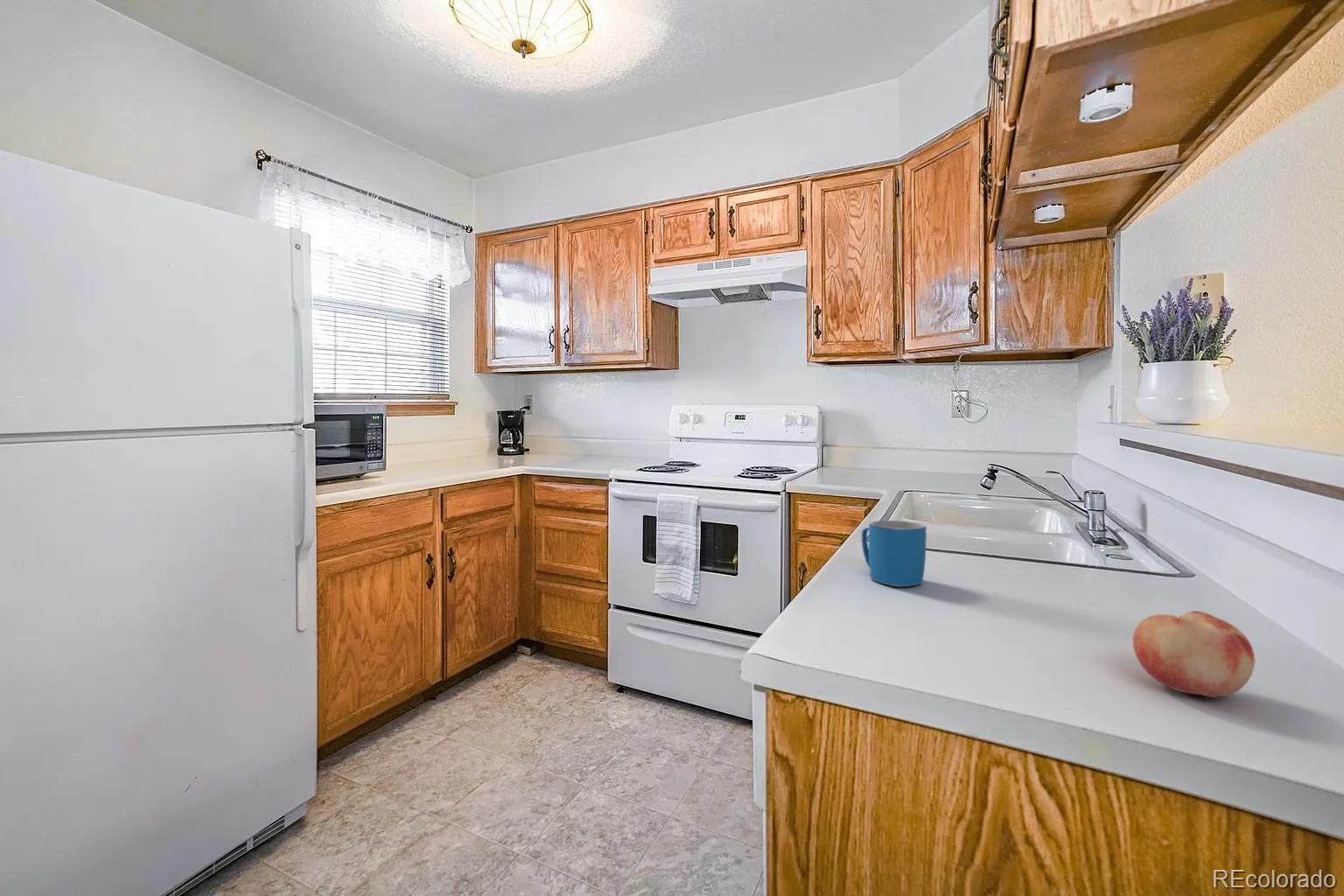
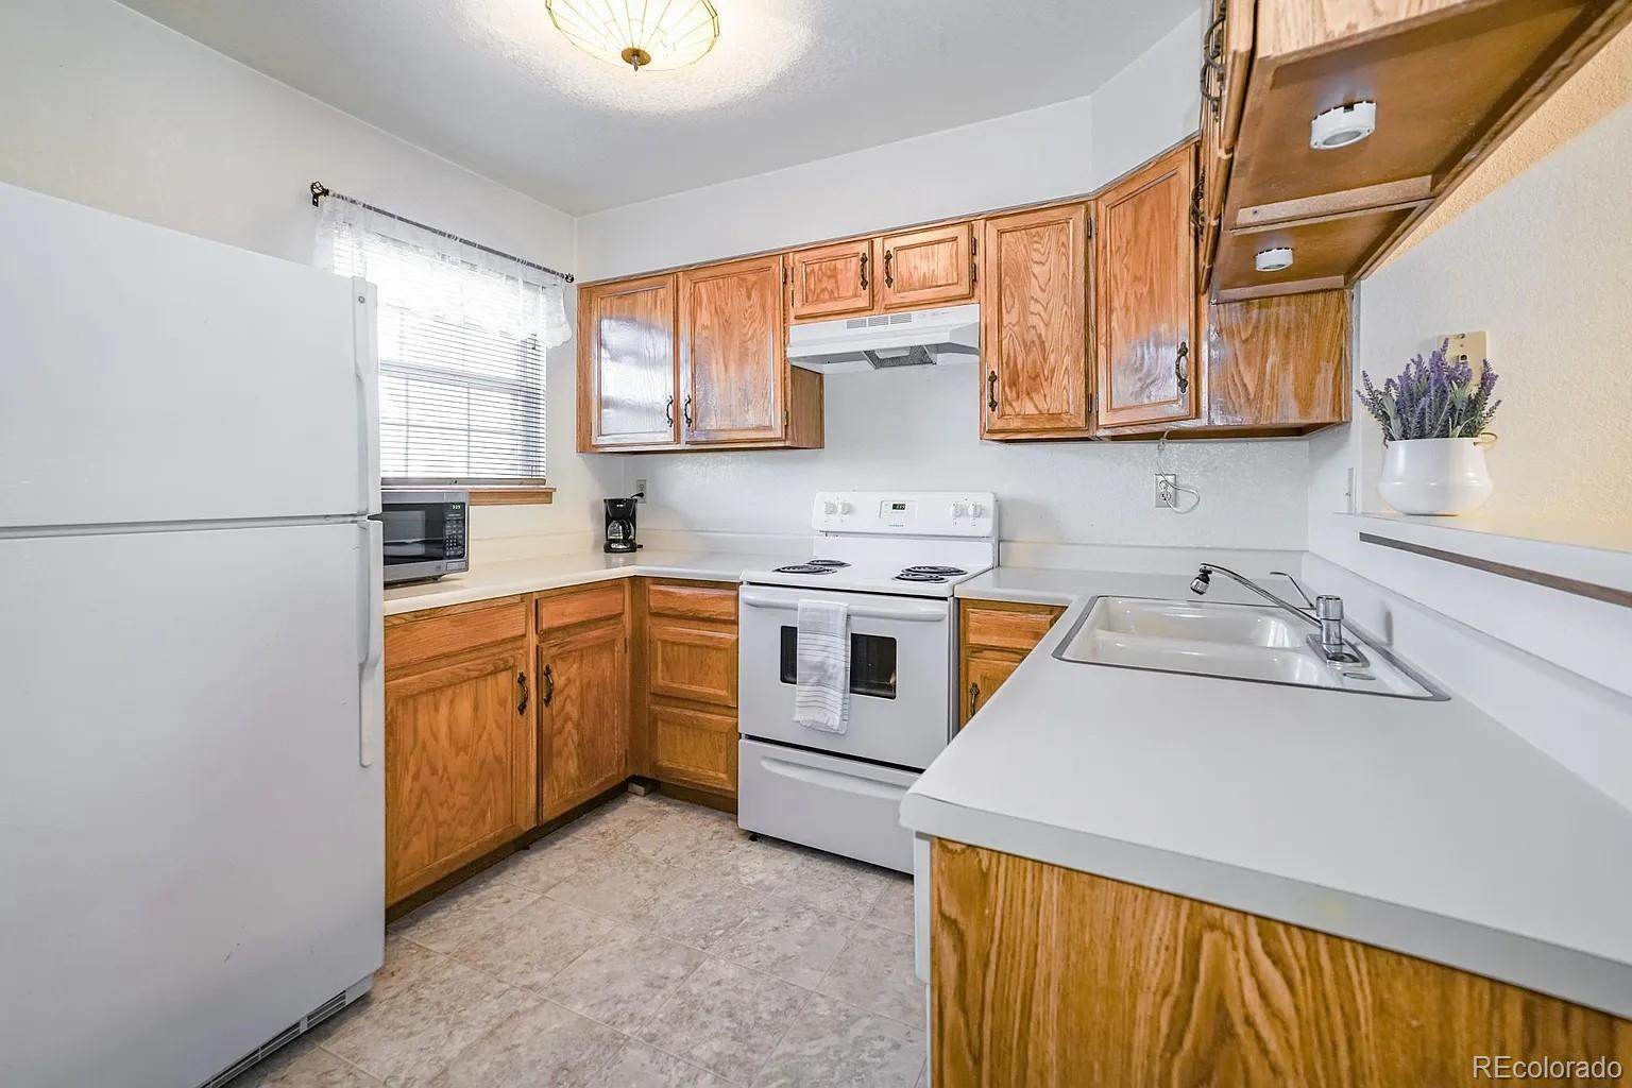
- mug [860,520,928,587]
- fruit [1132,610,1256,698]
